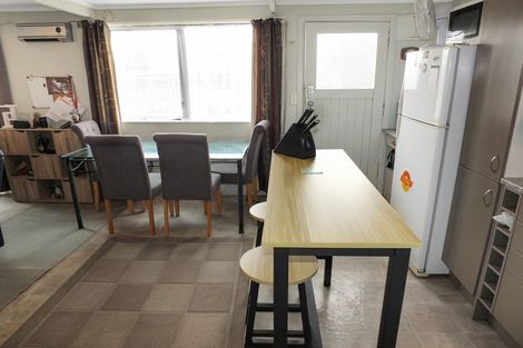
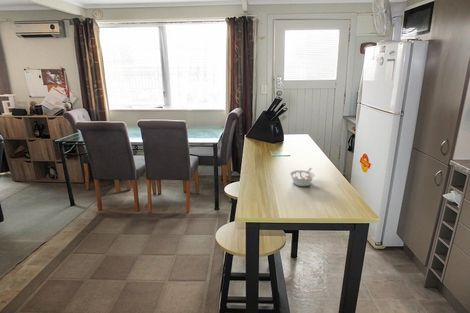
+ legume [289,167,316,187]
